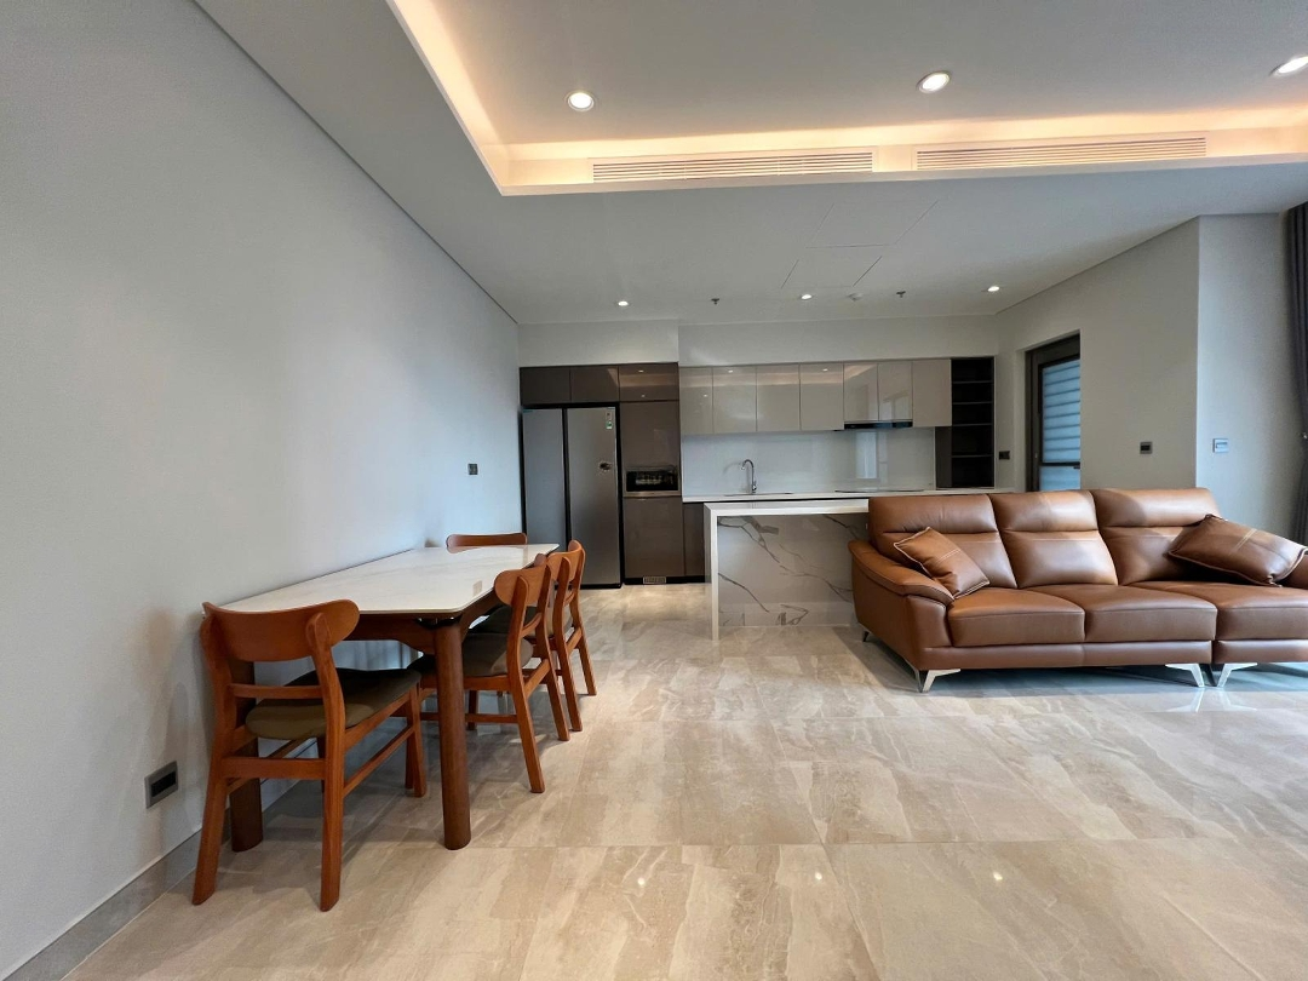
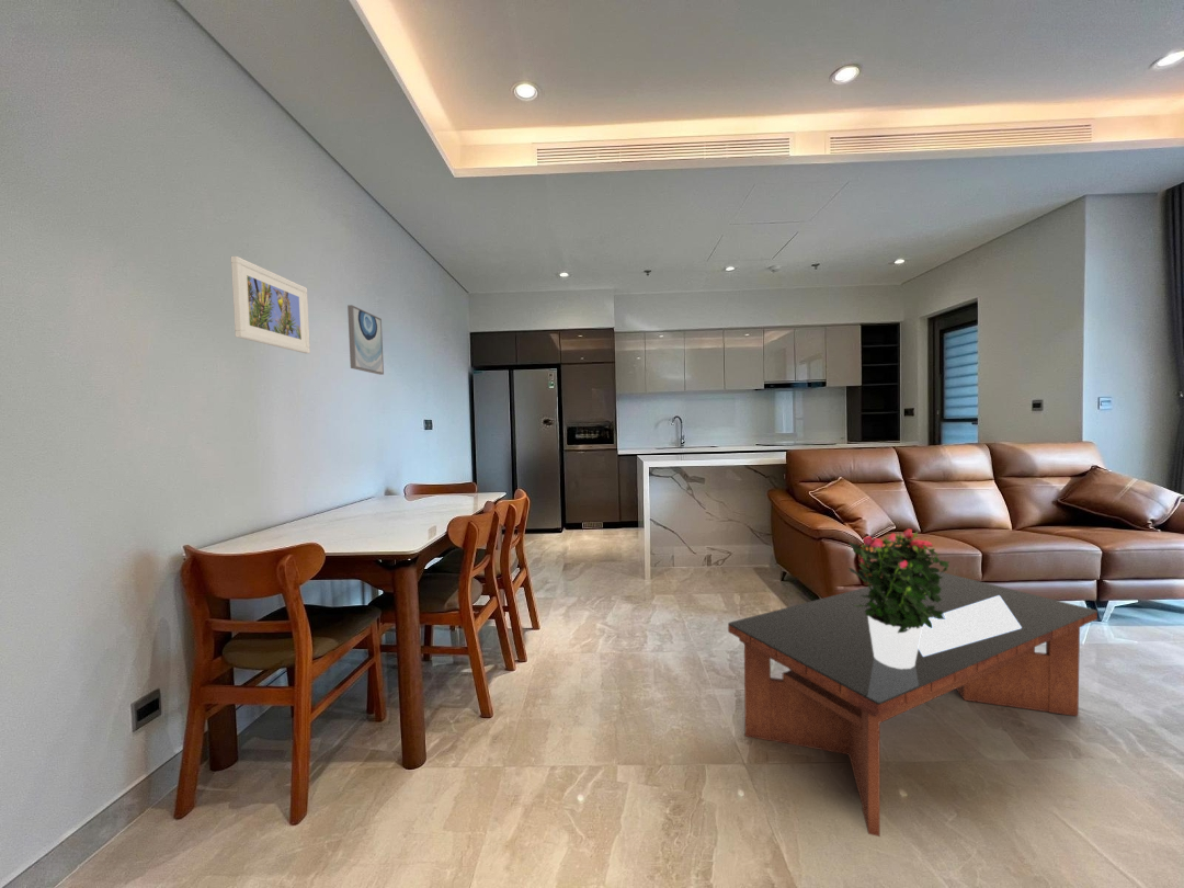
+ wall art [346,304,385,376]
+ coffee table [727,571,1098,838]
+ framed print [230,255,311,354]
+ potted flower [847,527,950,669]
